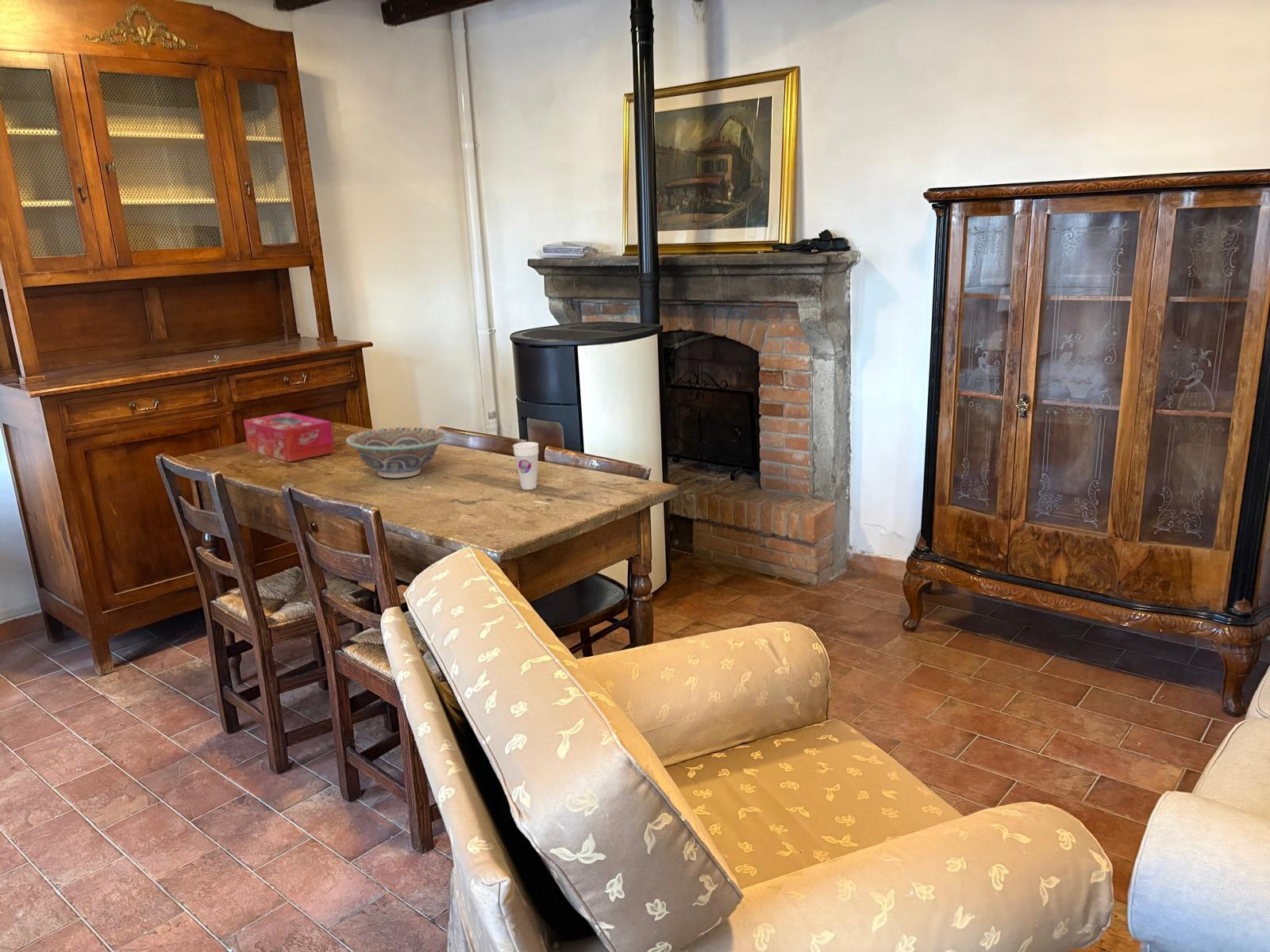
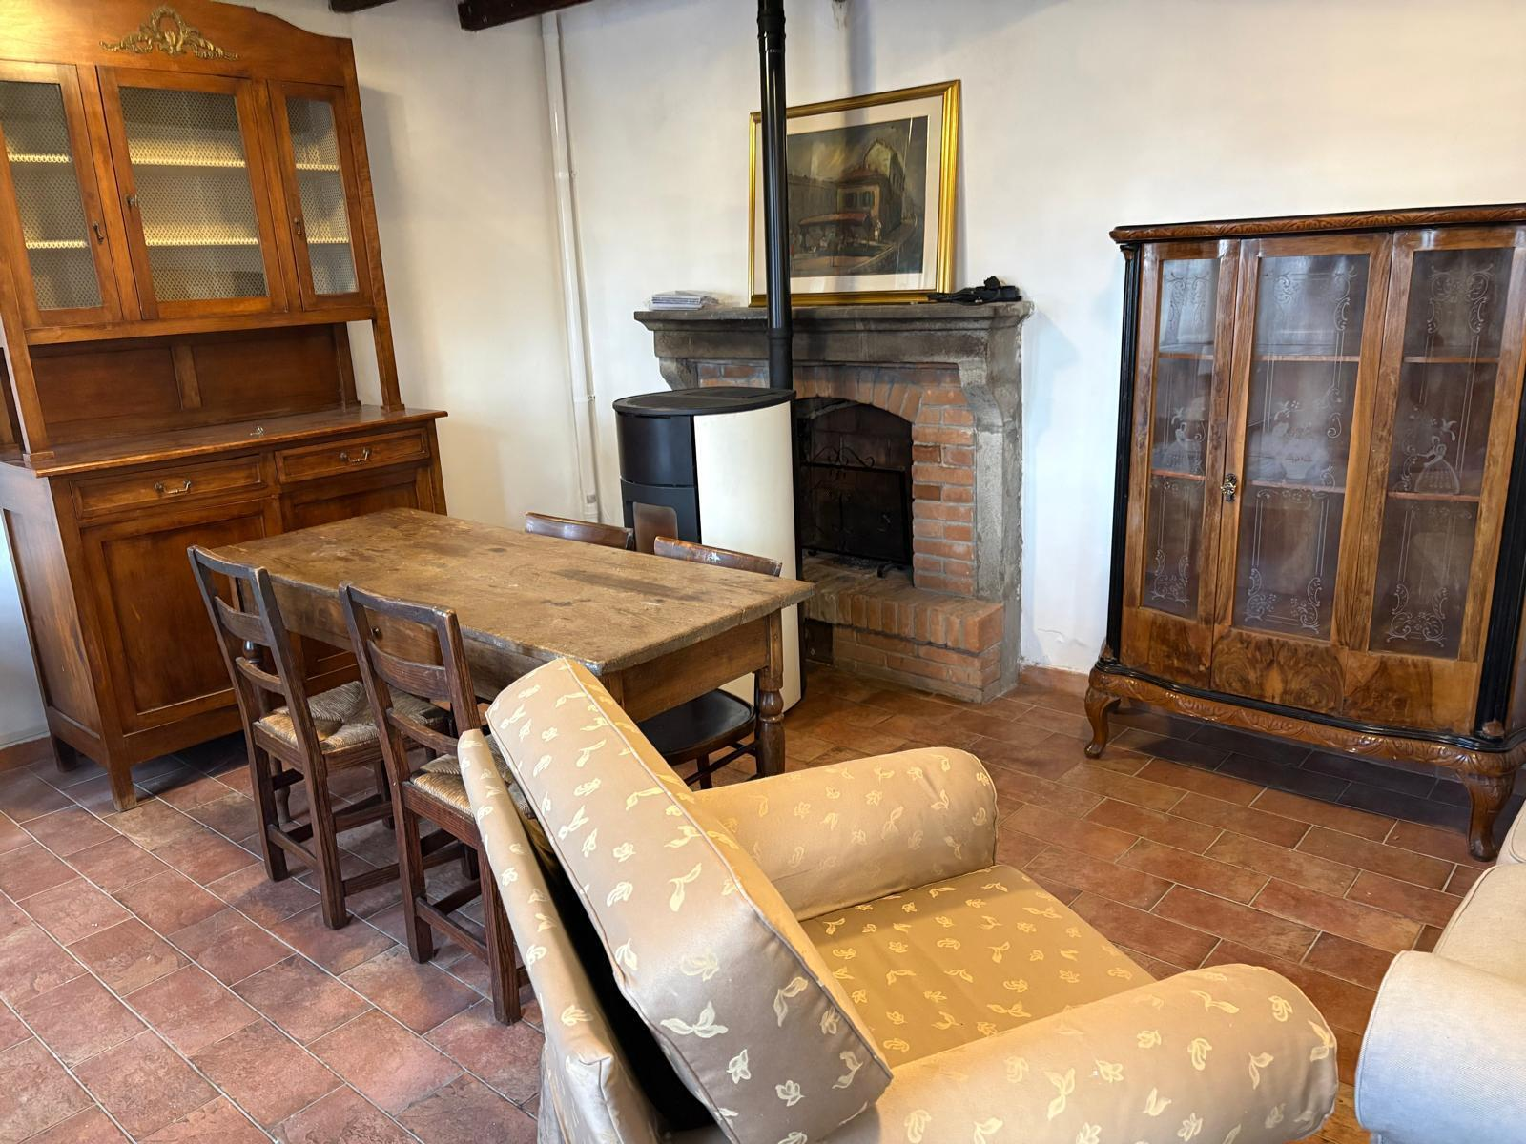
- tissue box [243,412,336,463]
- decorative bowl [345,427,448,479]
- cup [512,441,540,490]
